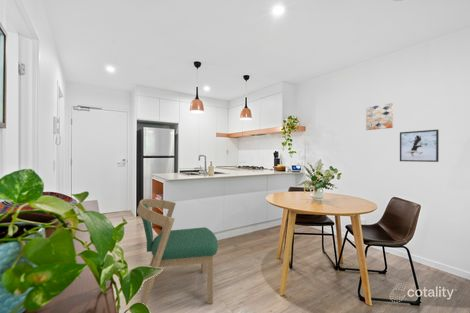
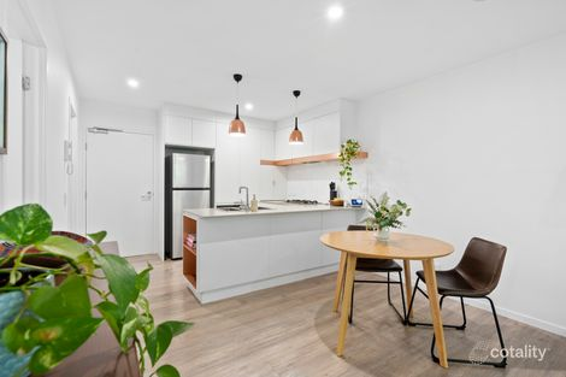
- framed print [399,129,440,163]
- wall art [365,102,394,131]
- dining chair [136,198,219,306]
